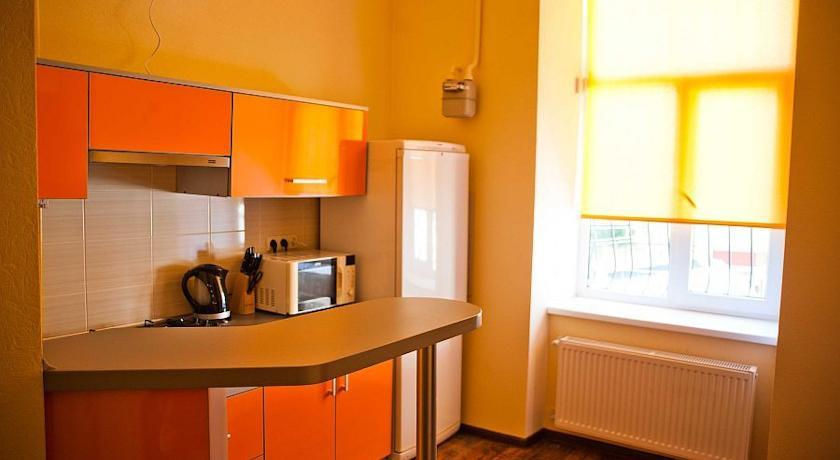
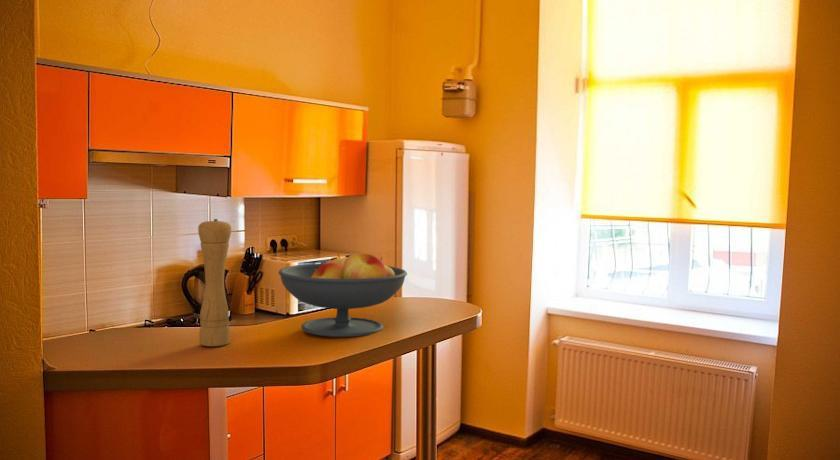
+ pepper mill [197,218,232,347]
+ fruit bowl [278,252,408,338]
